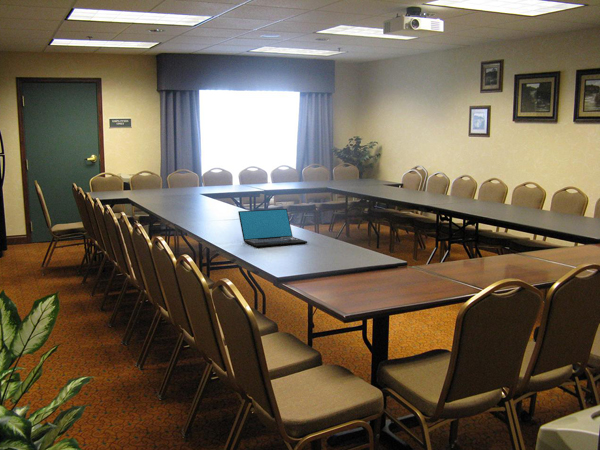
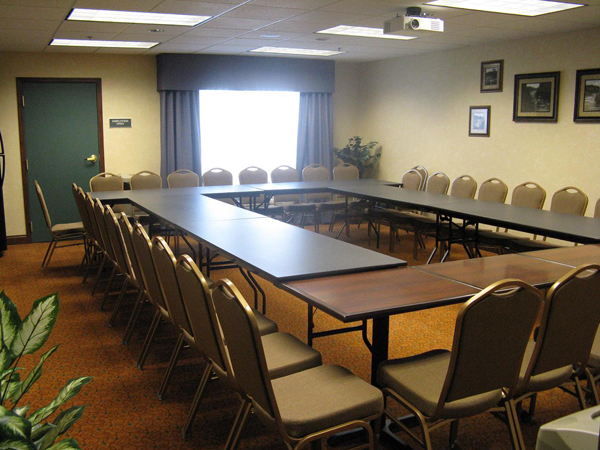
- laptop [238,208,308,248]
